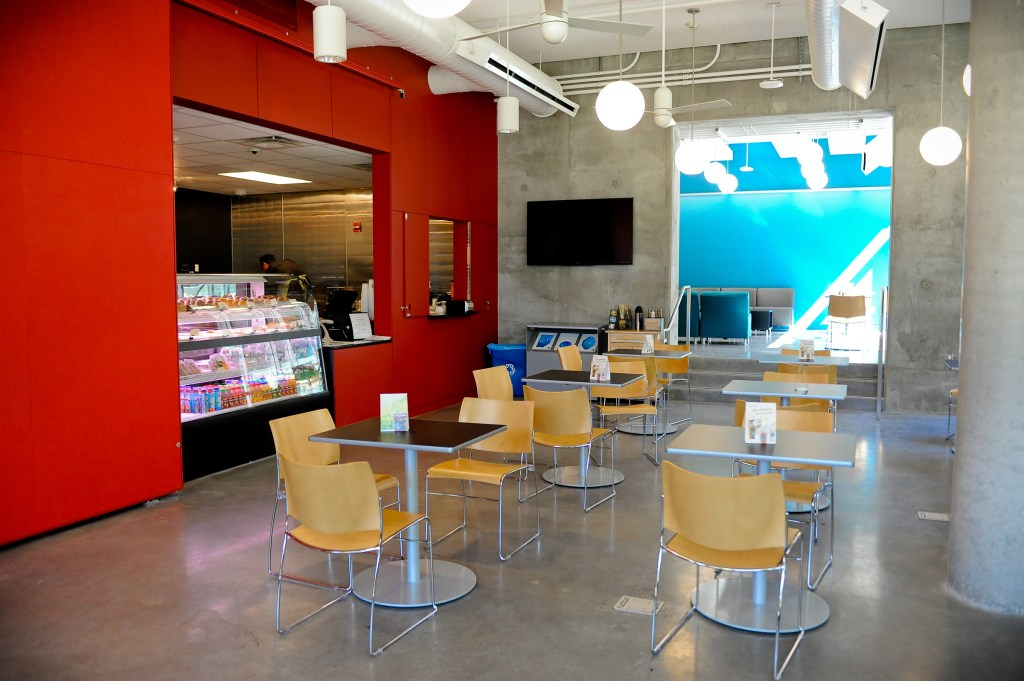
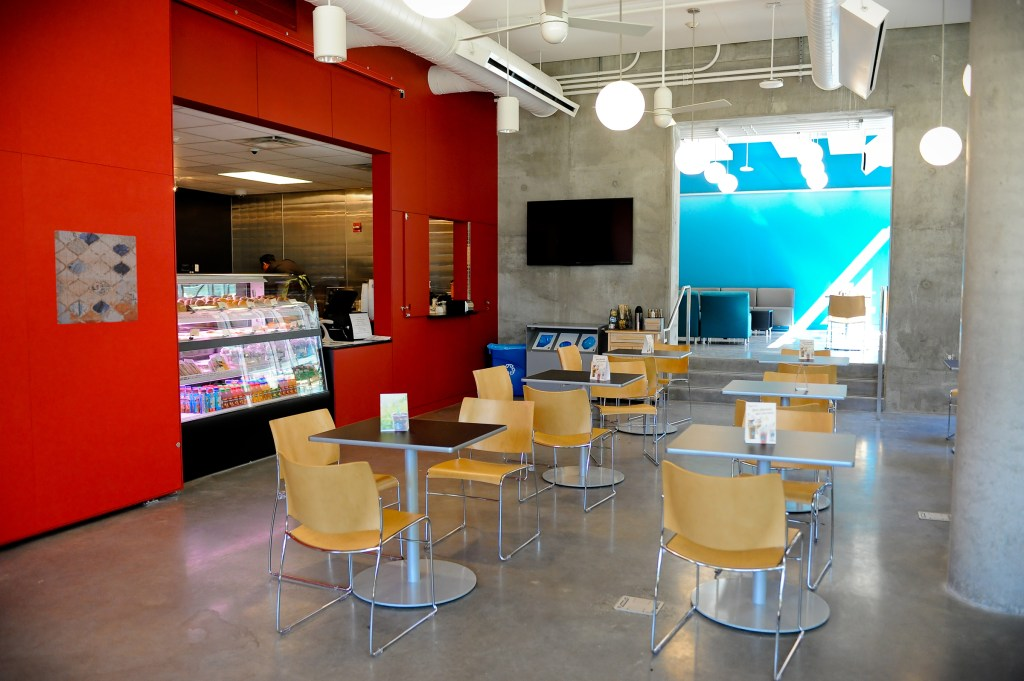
+ wall art [54,230,139,325]
